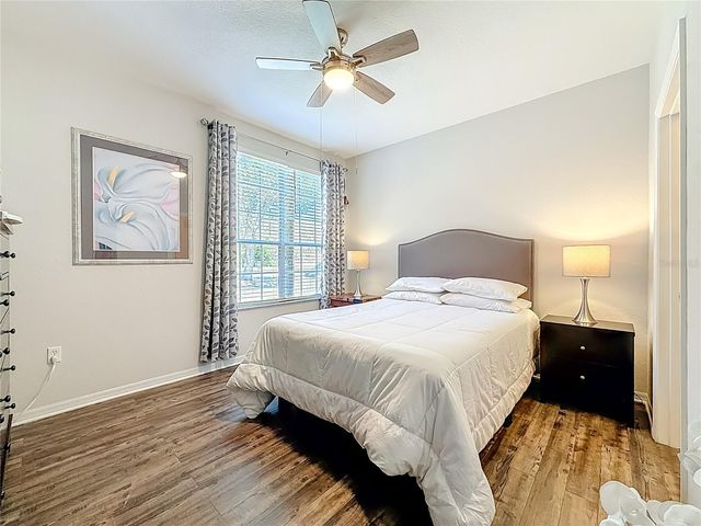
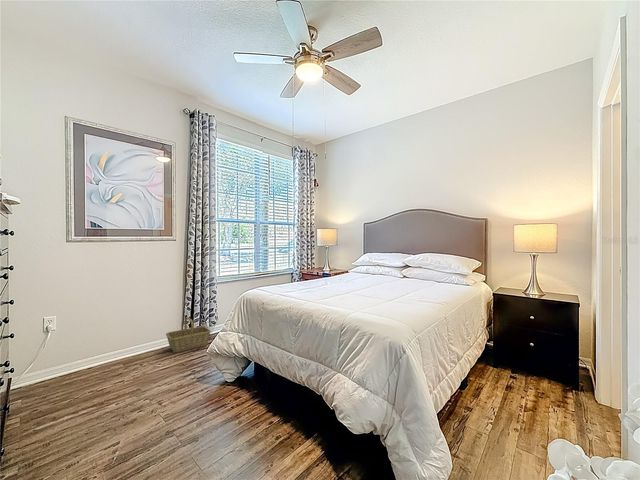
+ basket [165,316,212,354]
